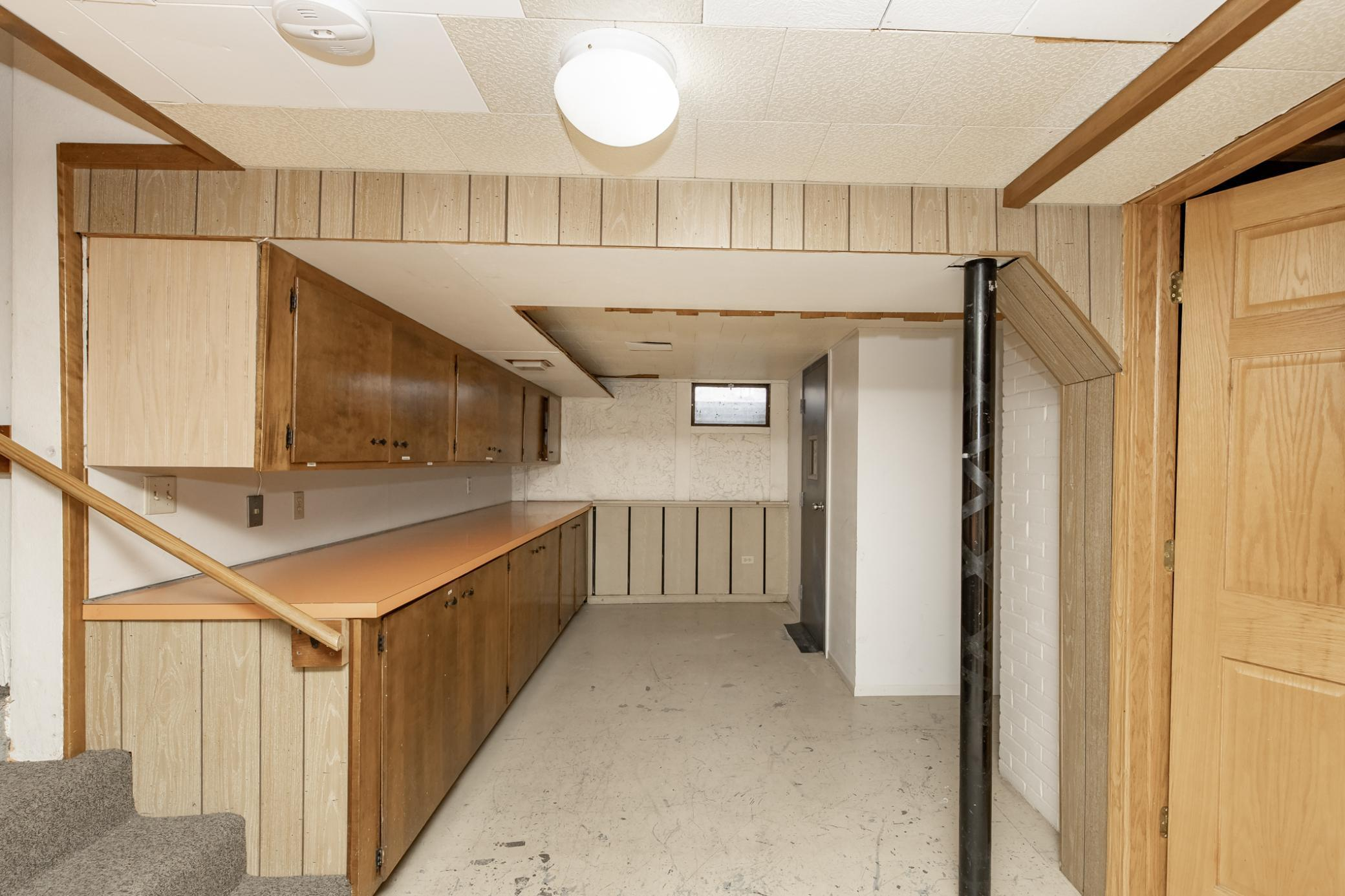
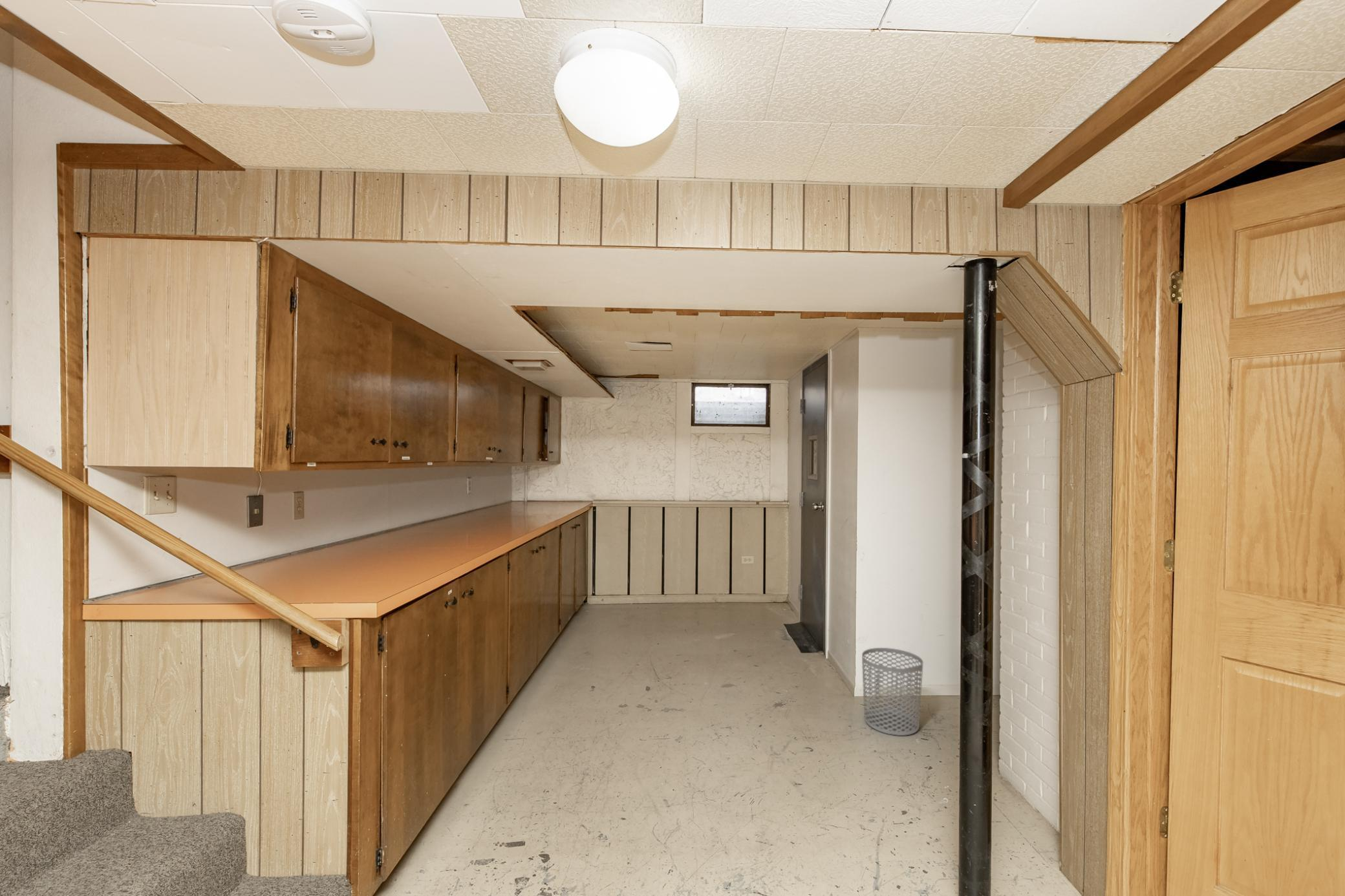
+ waste bin [861,647,924,736]
